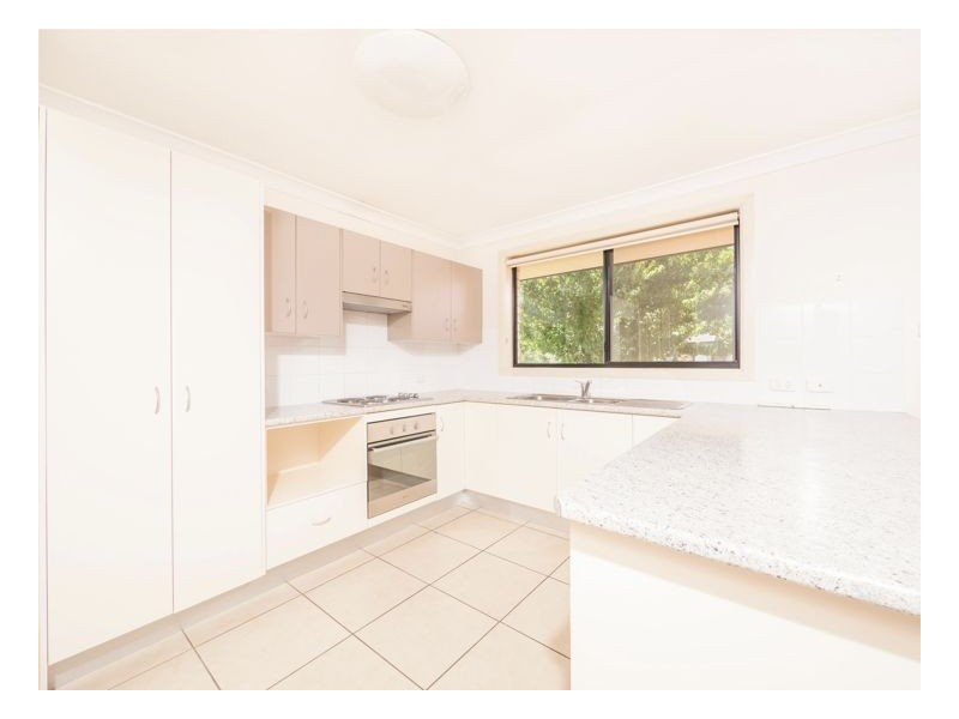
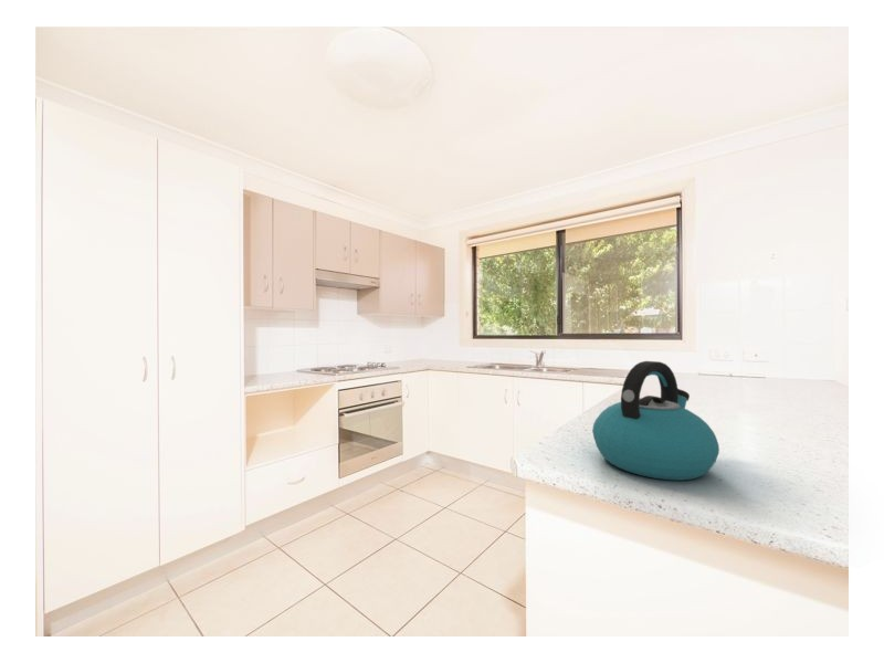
+ kettle [591,360,720,482]
